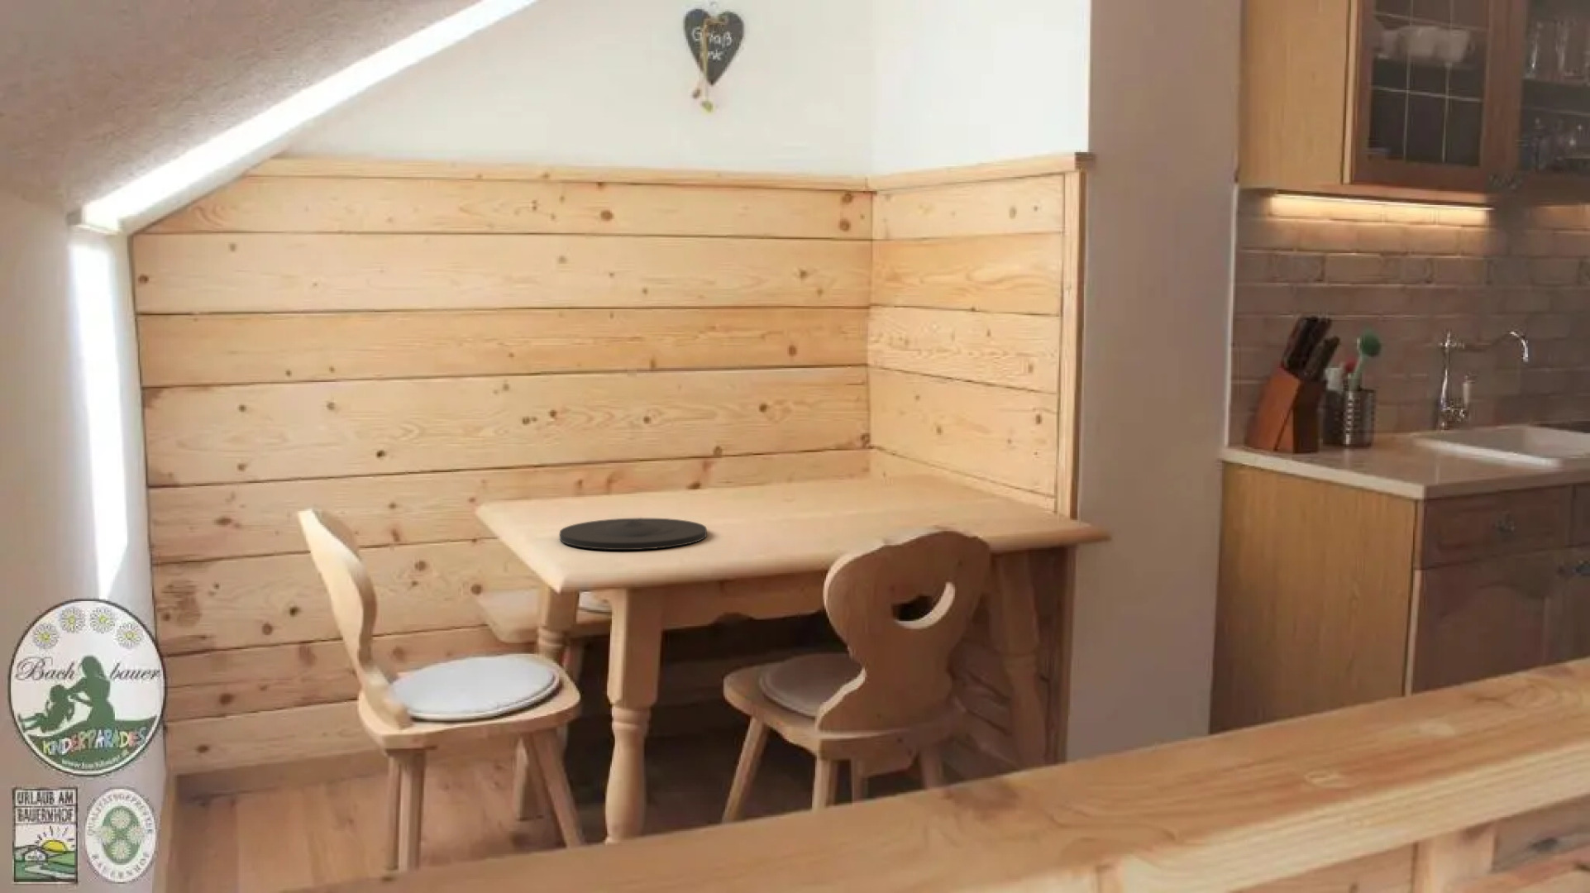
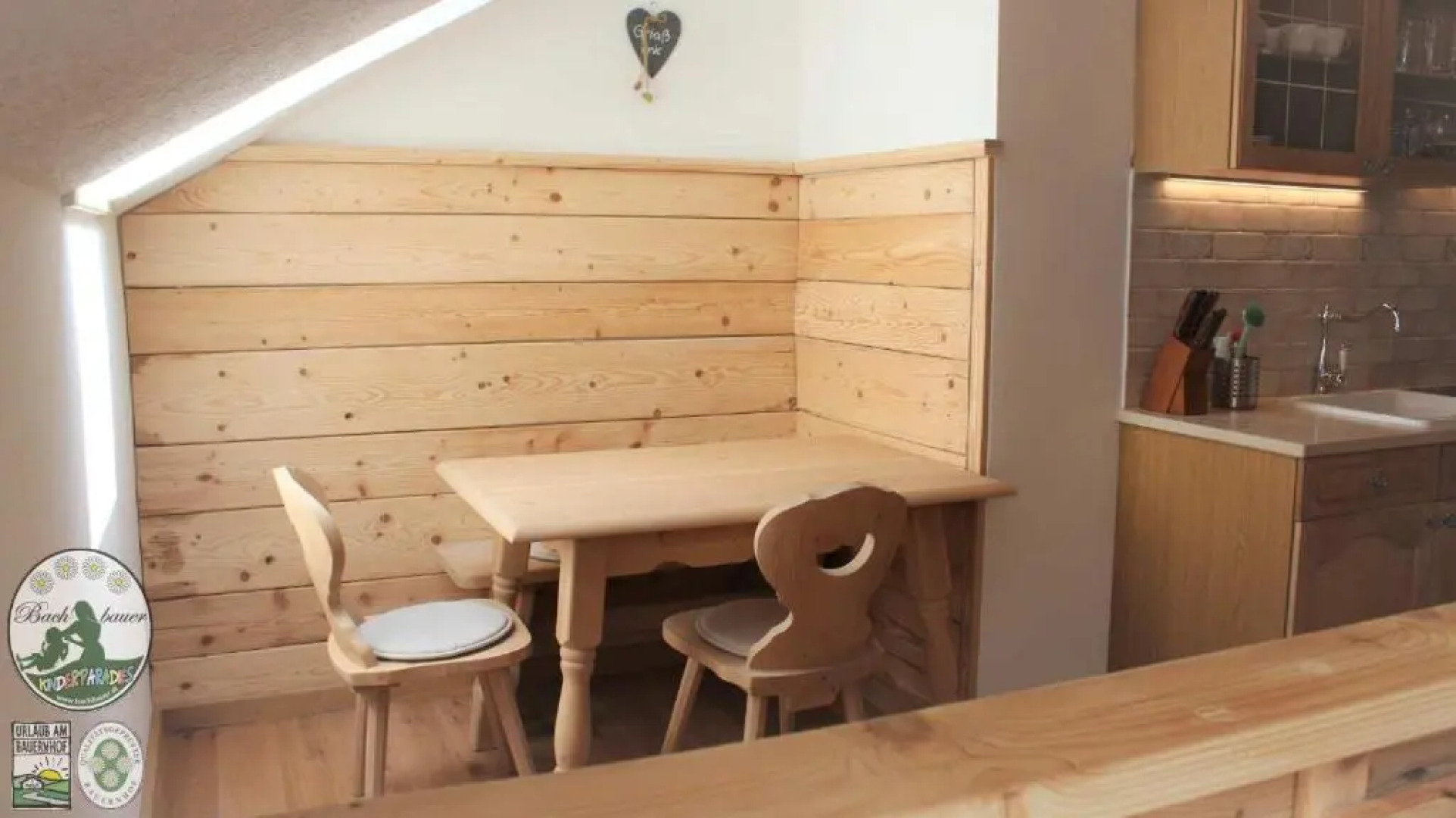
- plate [559,516,708,550]
